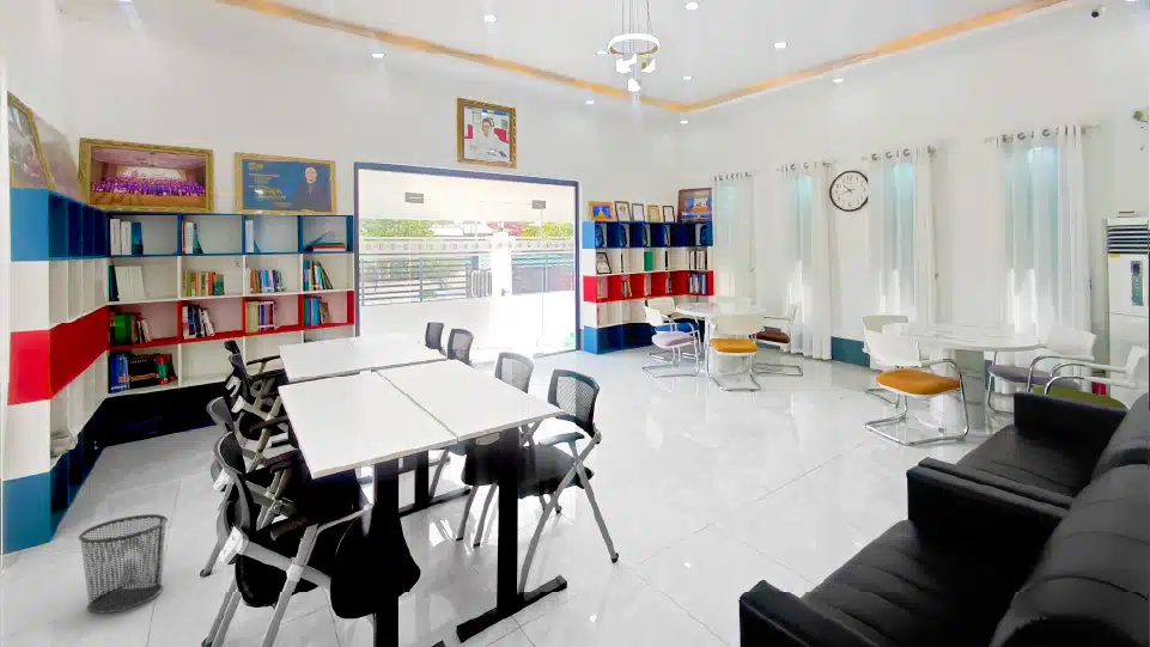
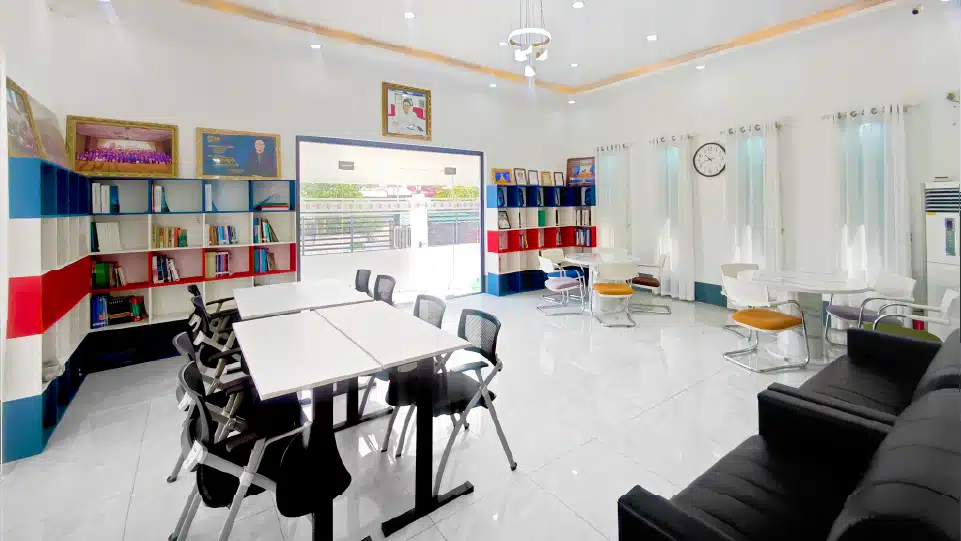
- waste bin [77,513,169,615]
